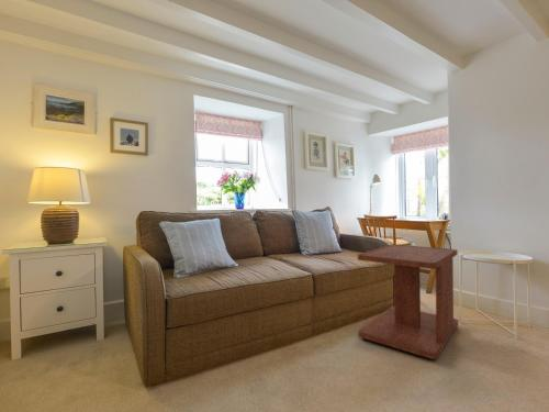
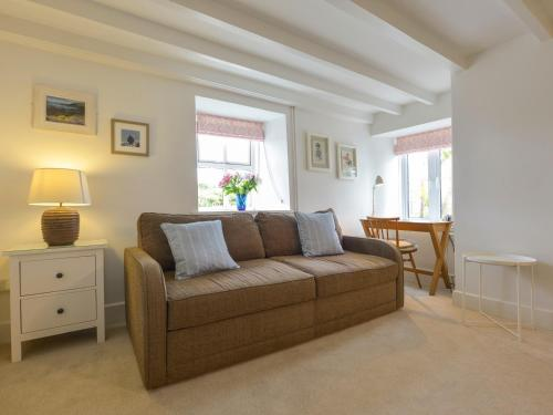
- side table [357,244,459,360]
